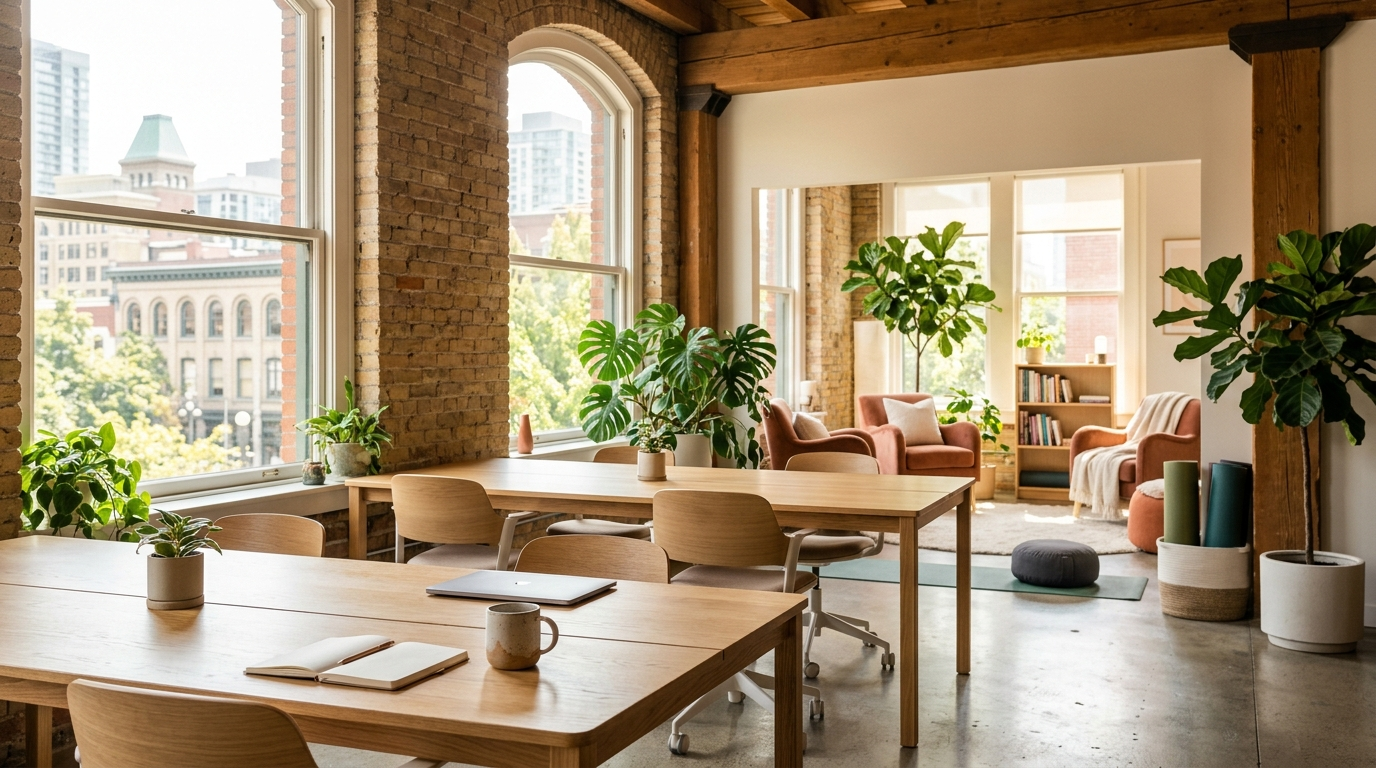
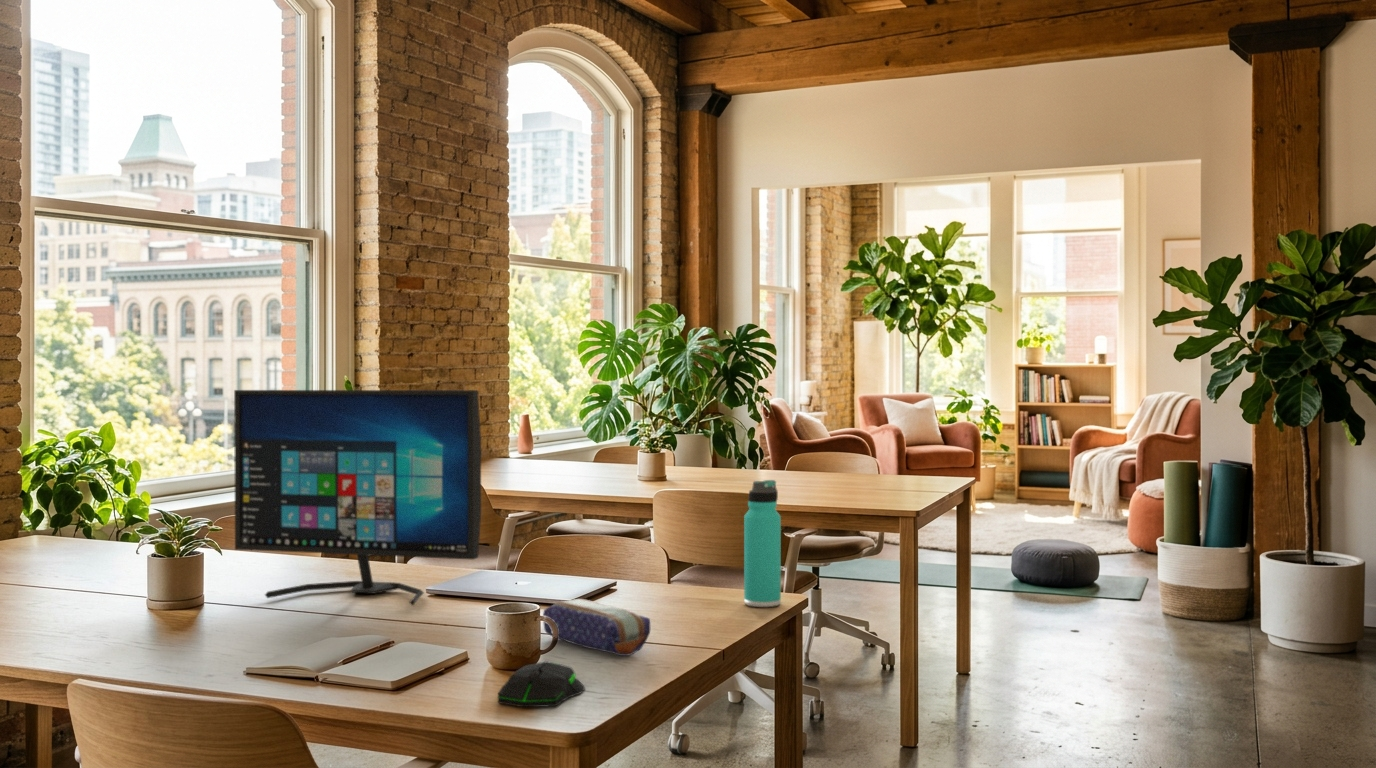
+ thermos bottle [743,479,782,608]
+ computer mouse [497,660,586,708]
+ pencil case [542,598,651,657]
+ computer monitor [233,389,482,607]
